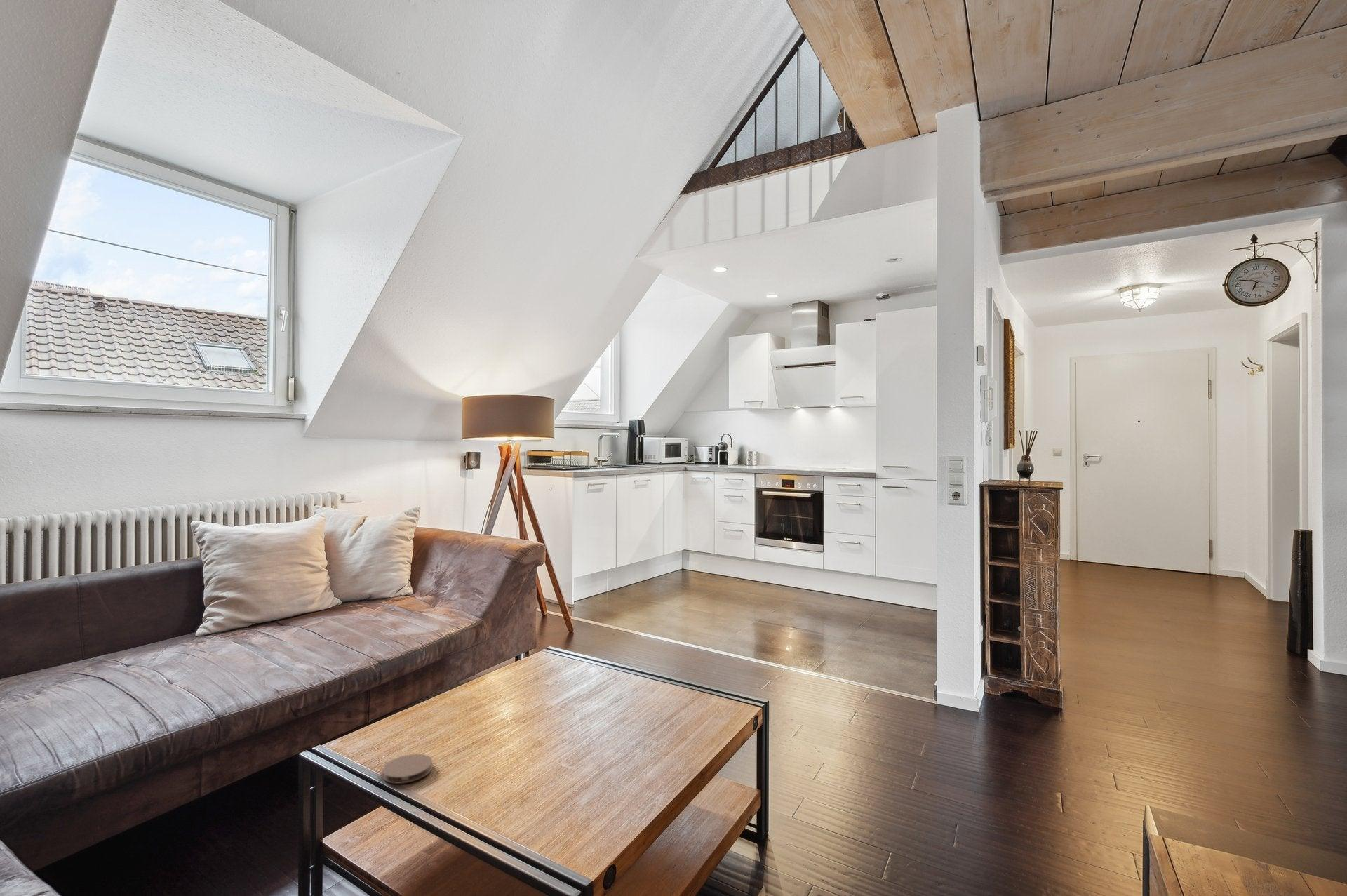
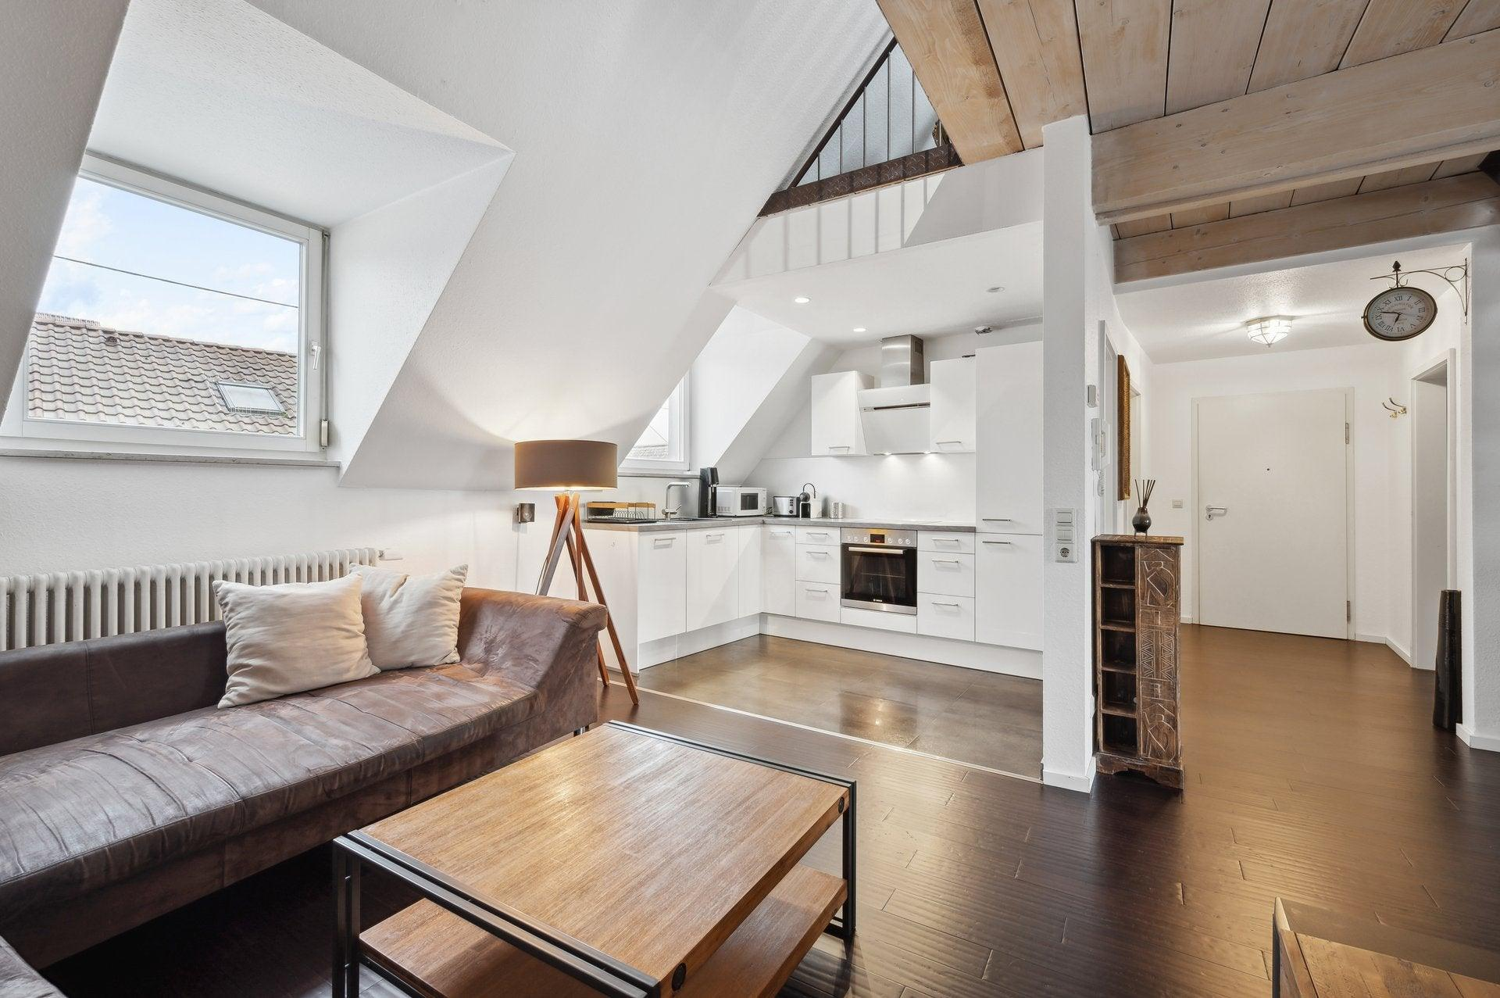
- coaster [382,753,433,784]
